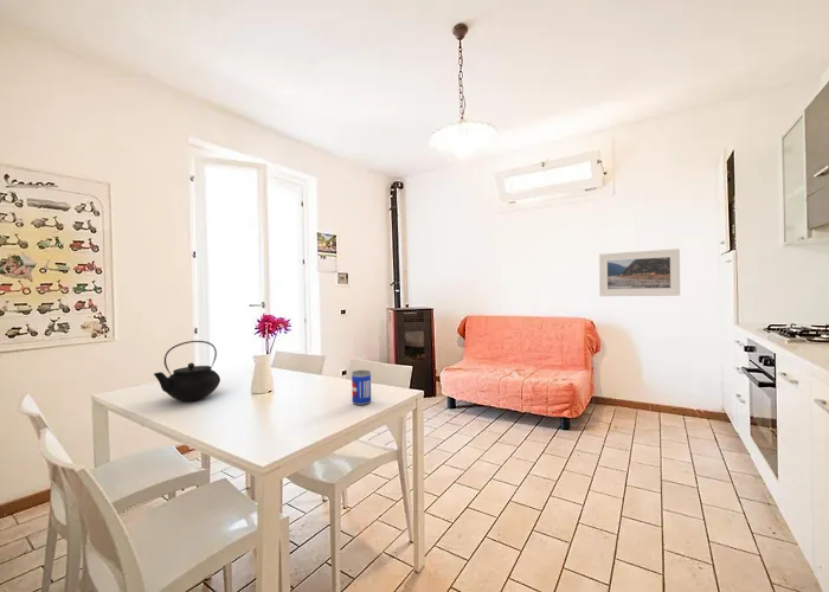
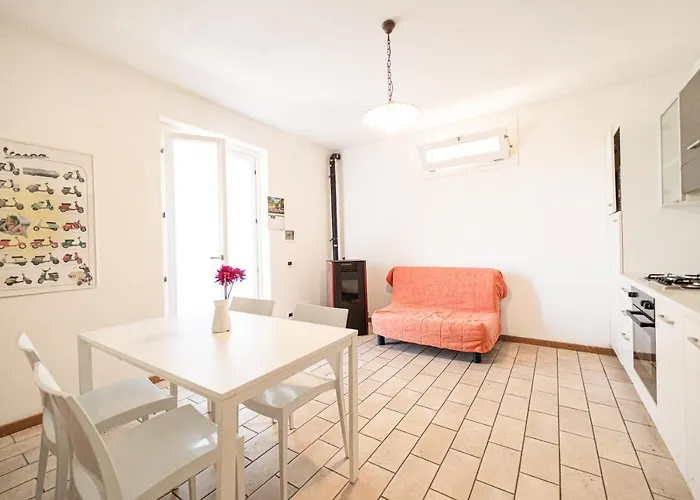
- beer can [351,369,372,406]
- teapot [153,340,221,403]
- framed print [598,247,681,297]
